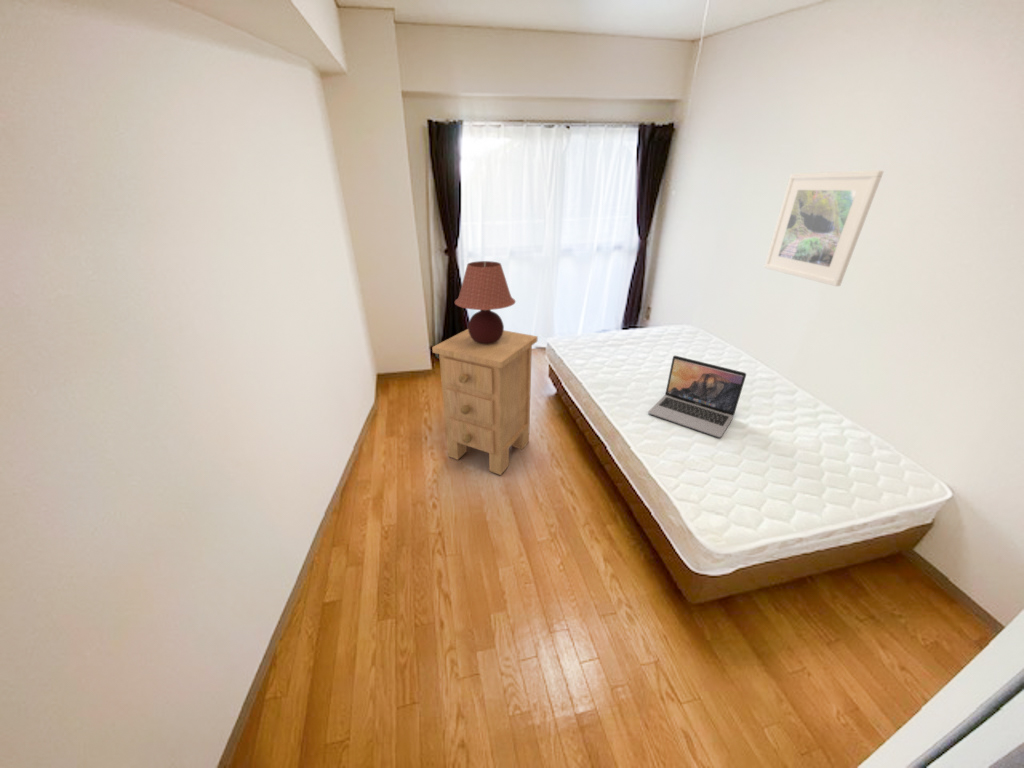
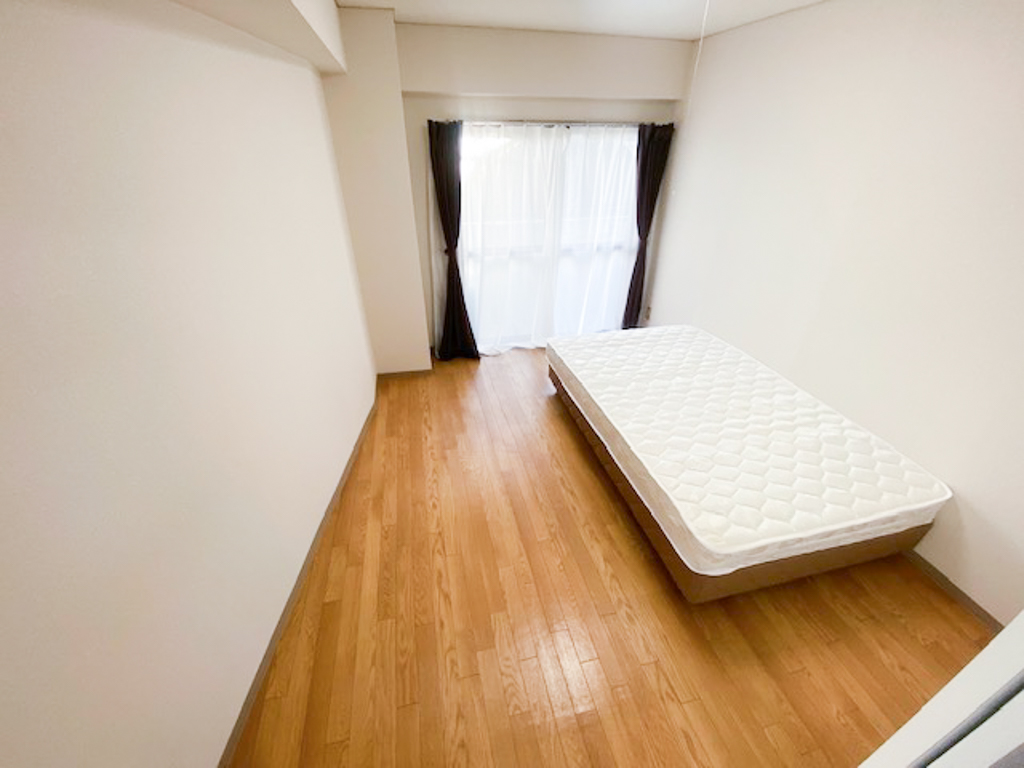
- nightstand [431,328,539,476]
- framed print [763,170,885,287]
- table lamp [454,260,517,344]
- laptop [647,355,747,439]
